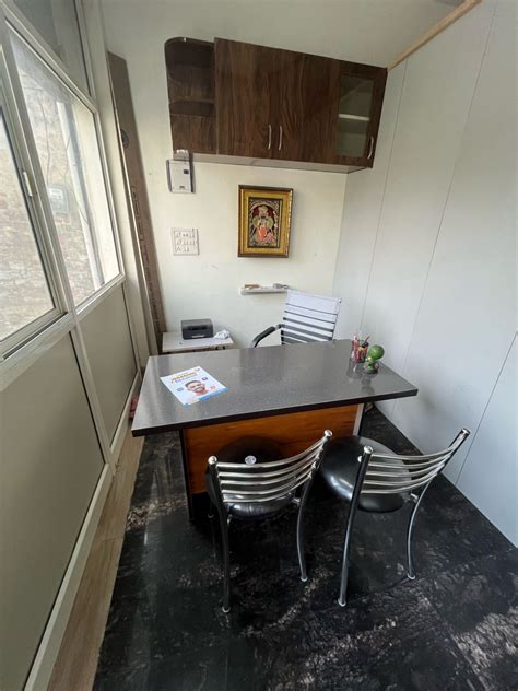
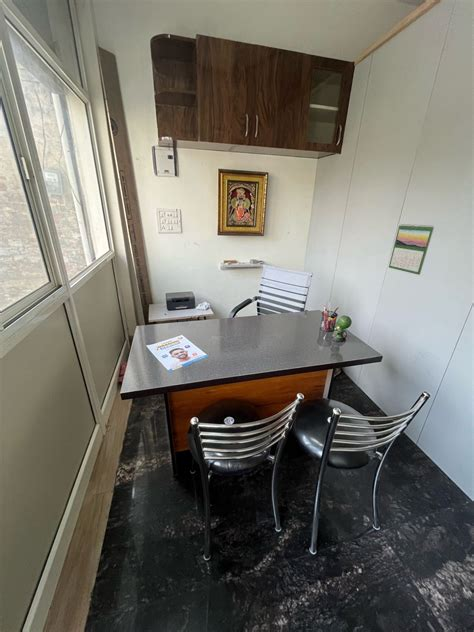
+ calendar [388,223,435,276]
